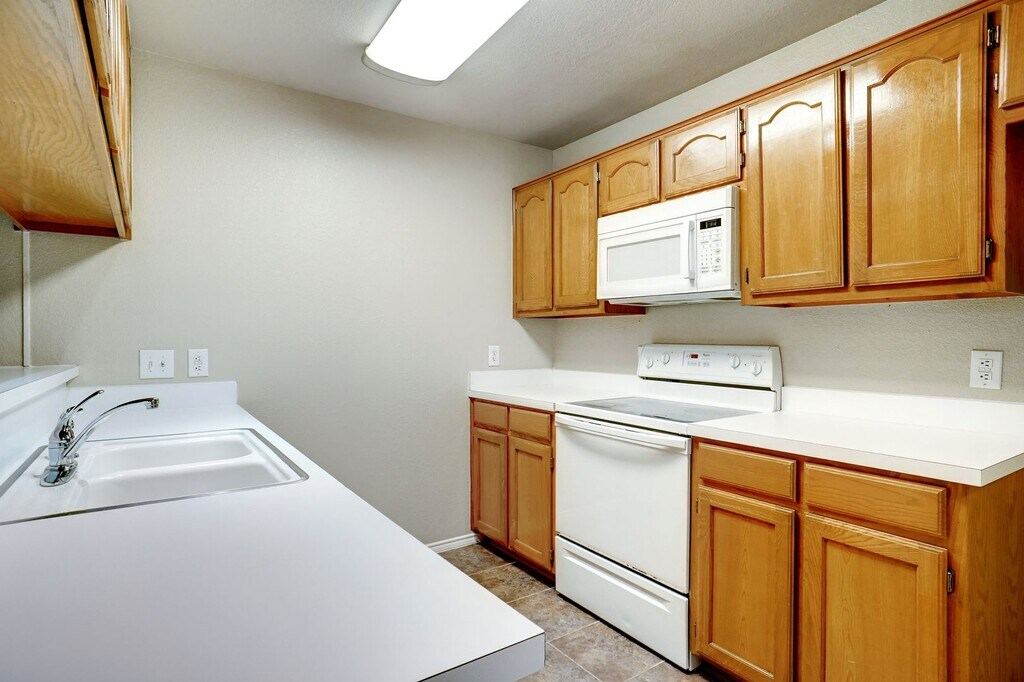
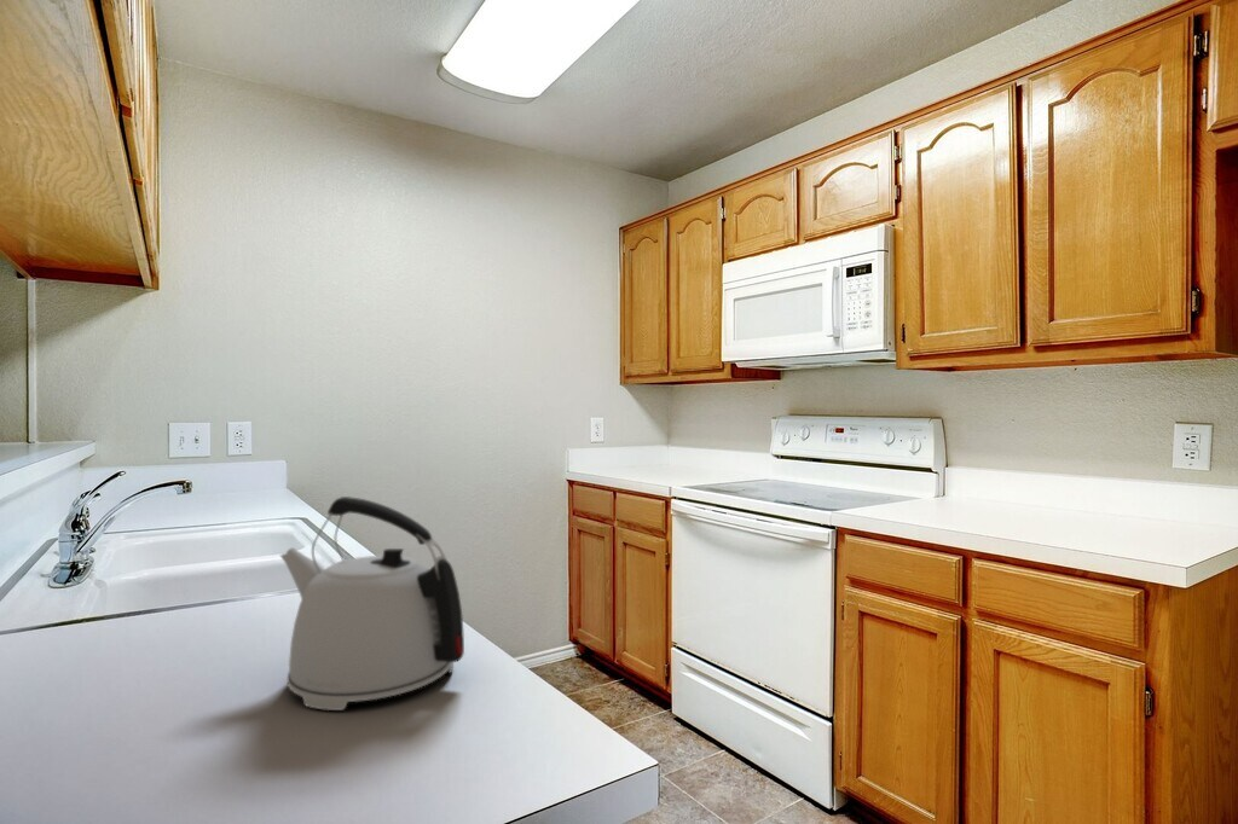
+ kettle [279,495,465,712]
